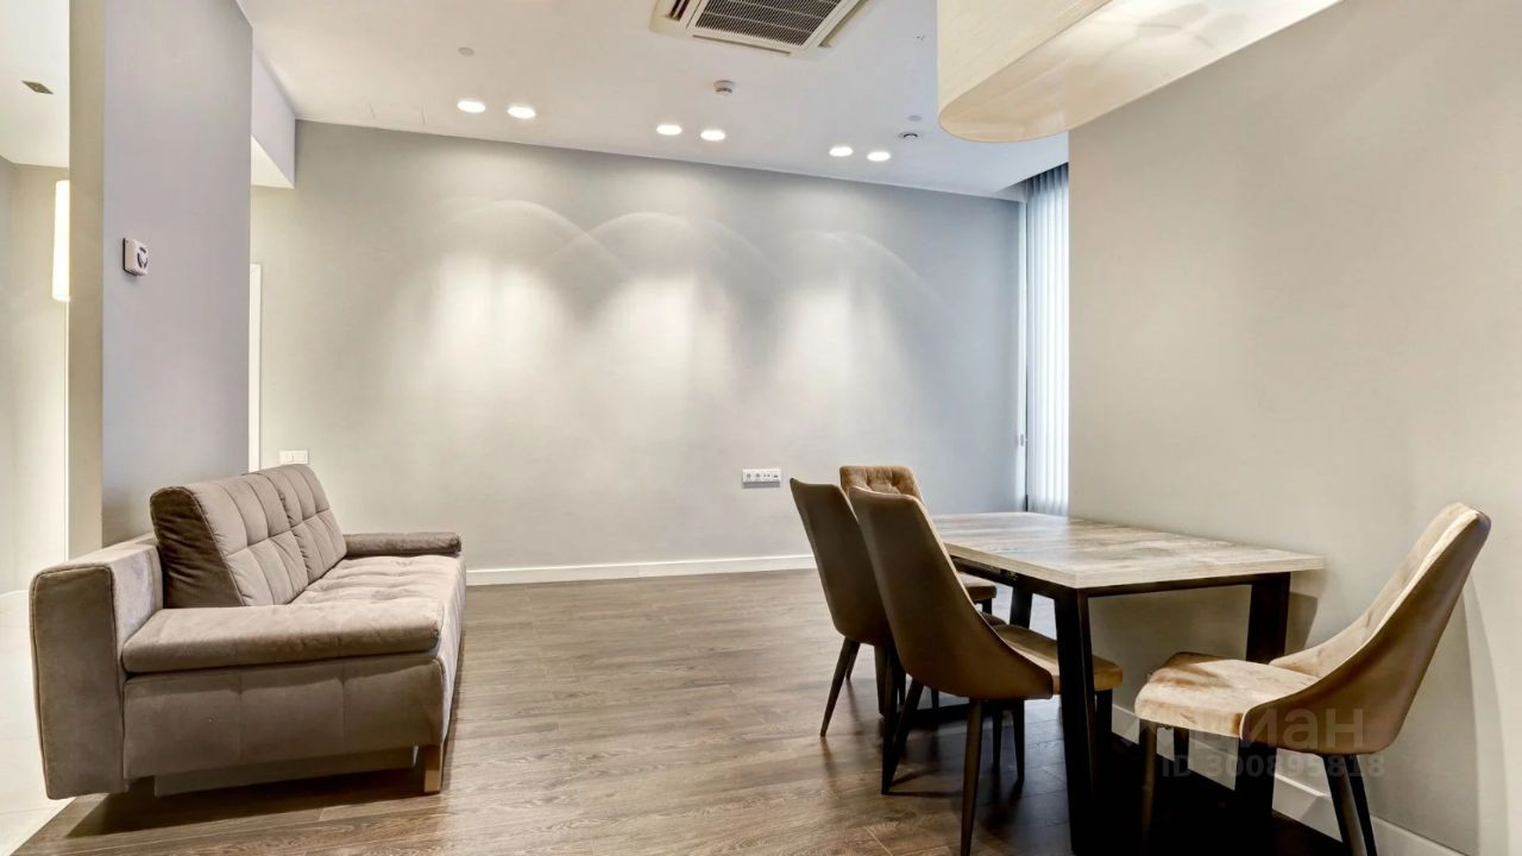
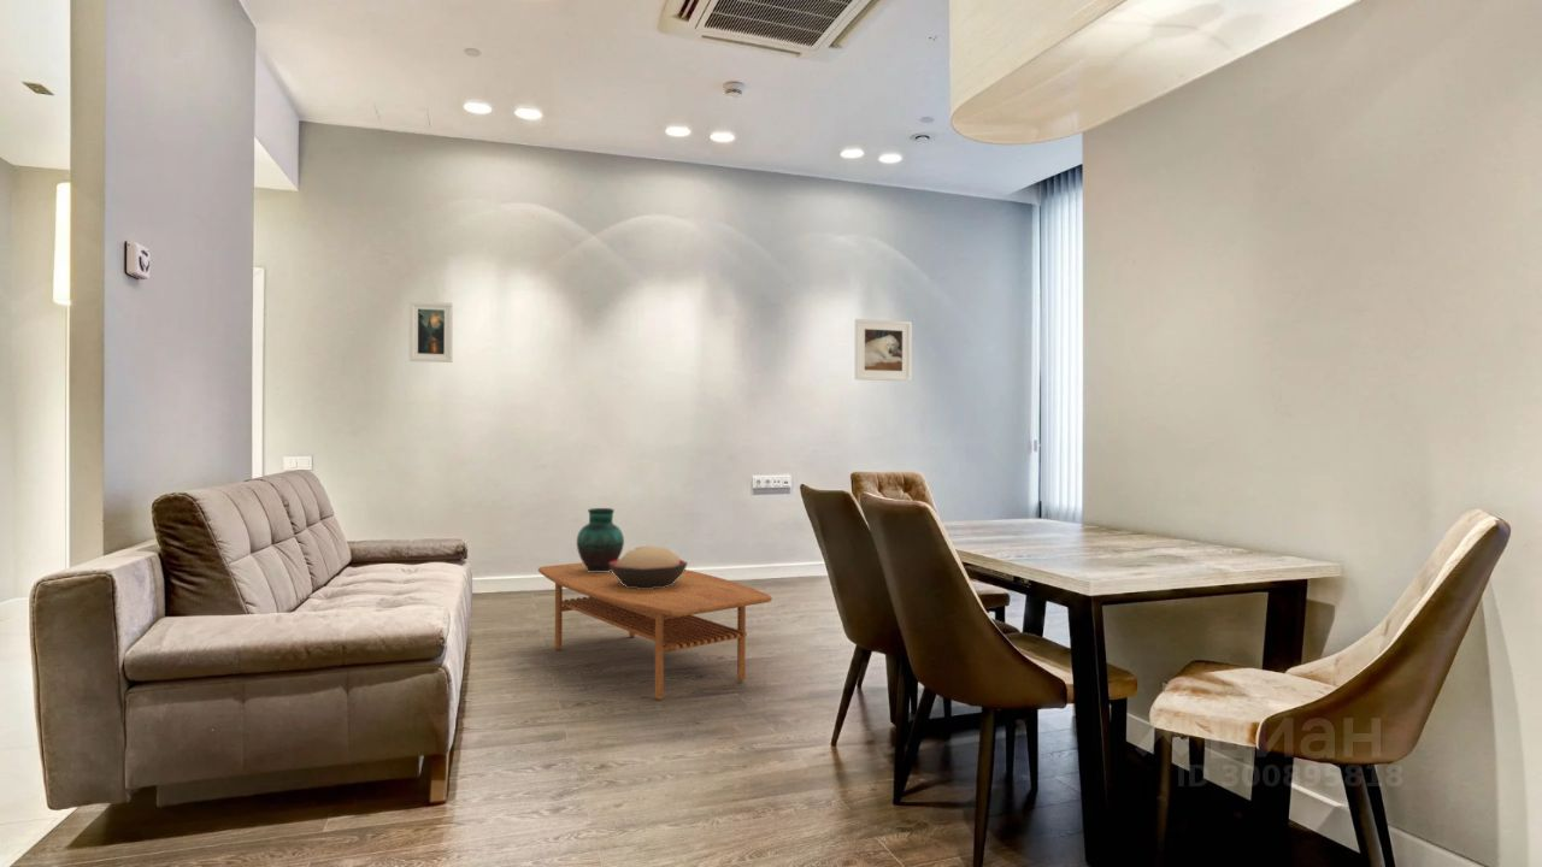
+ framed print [408,300,454,364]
+ coffee table [537,558,773,701]
+ decorative bowl [608,545,689,589]
+ vase [576,507,625,572]
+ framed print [854,318,912,382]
